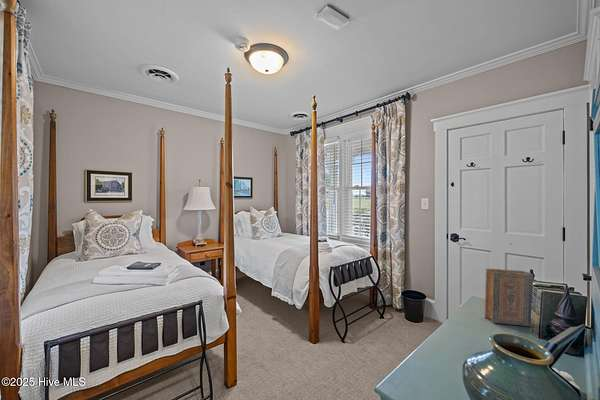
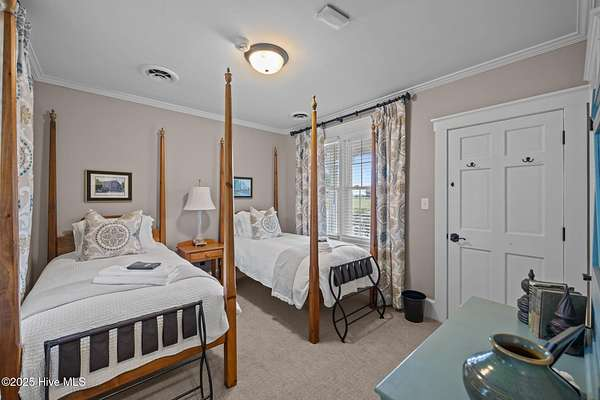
- book [483,268,534,327]
